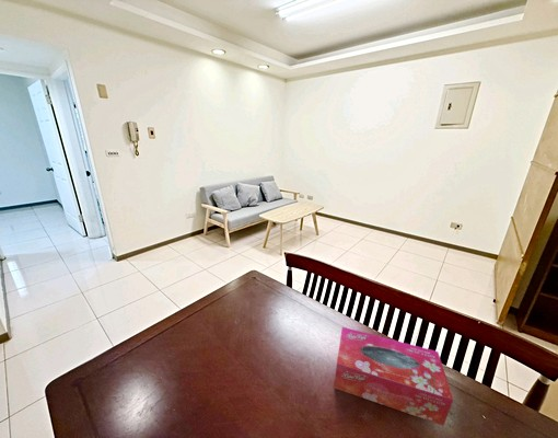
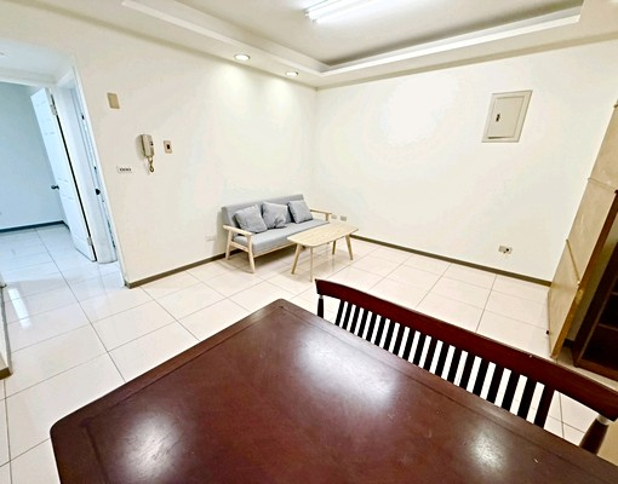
- tissue box [333,326,454,427]
